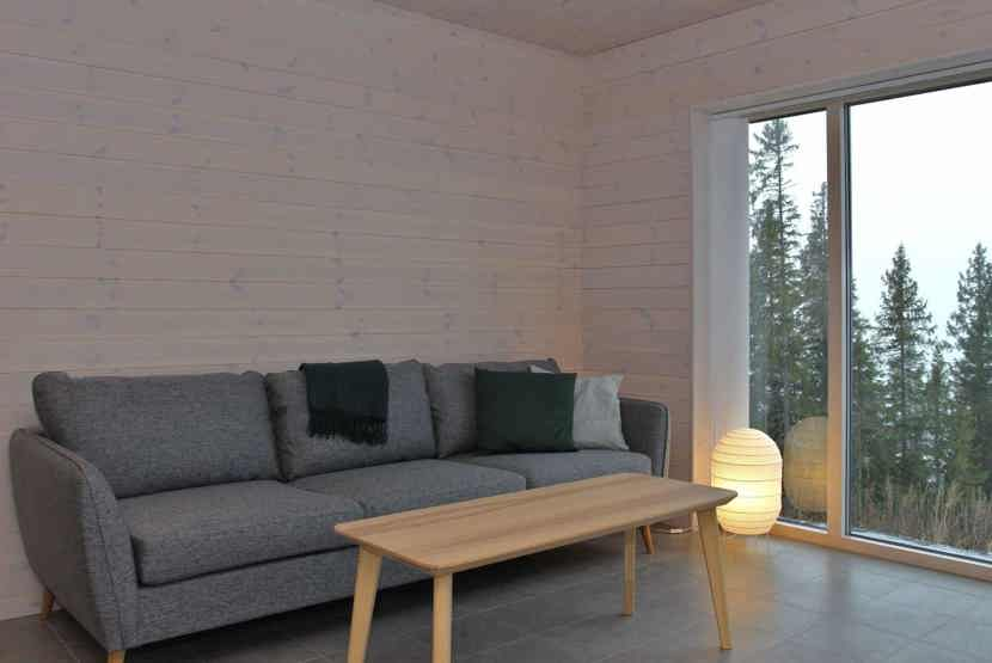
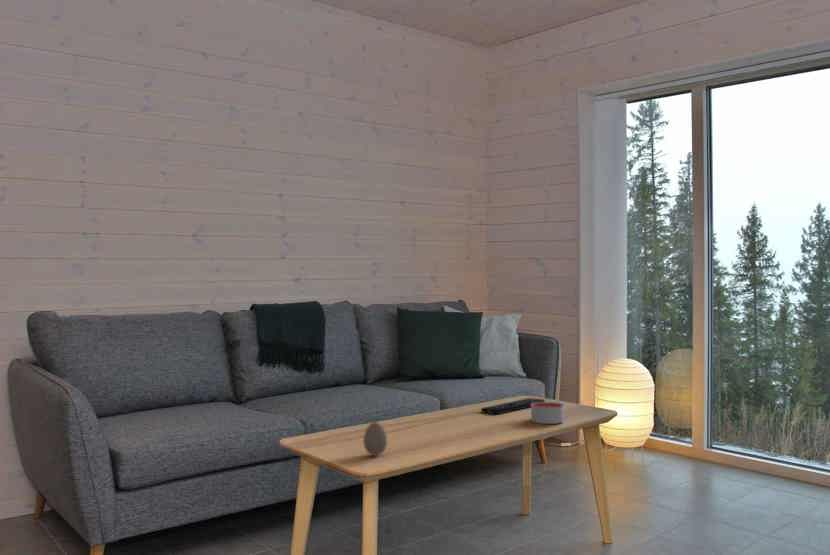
+ decorative egg [363,421,388,456]
+ remote control [480,397,545,416]
+ candle [530,401,565,425]
